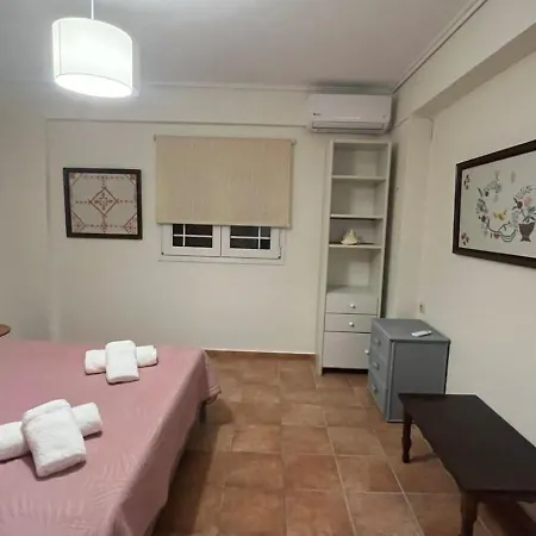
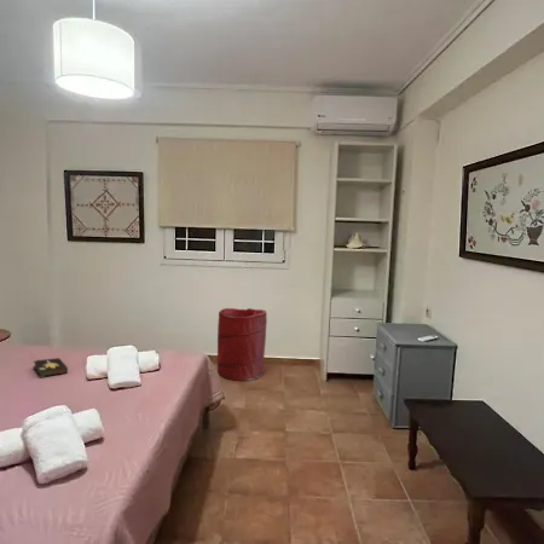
+ hardback book [33,357,69,378]
+ laundry hamper [216,307,268,382]
